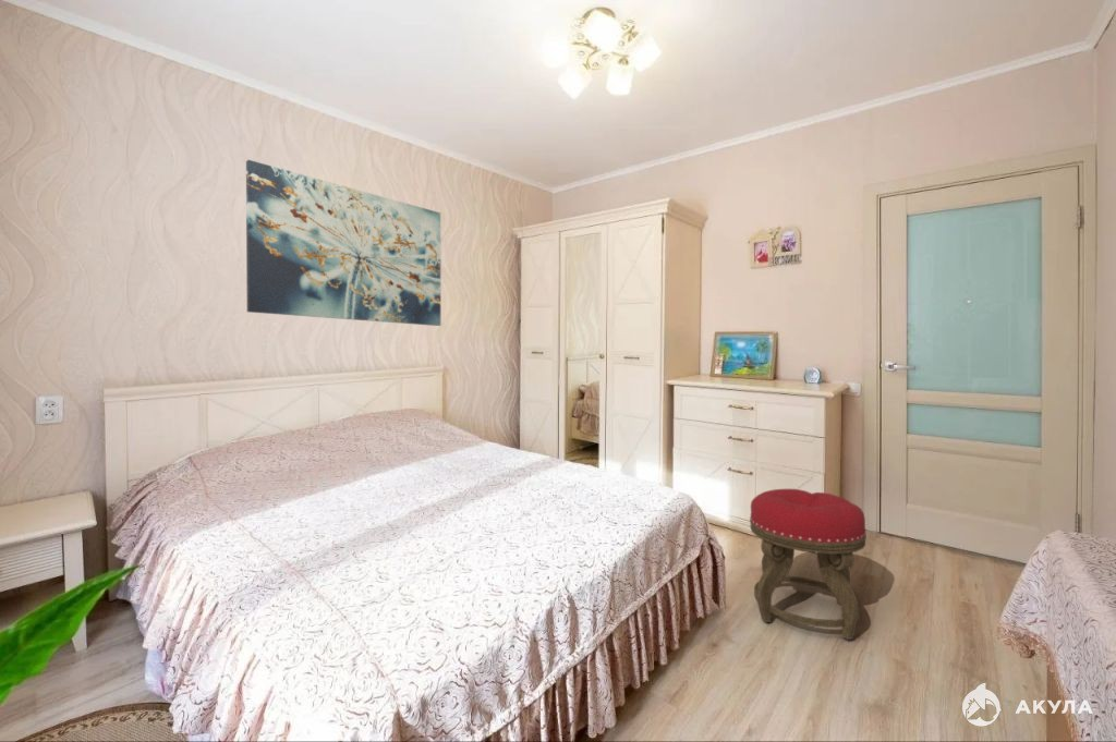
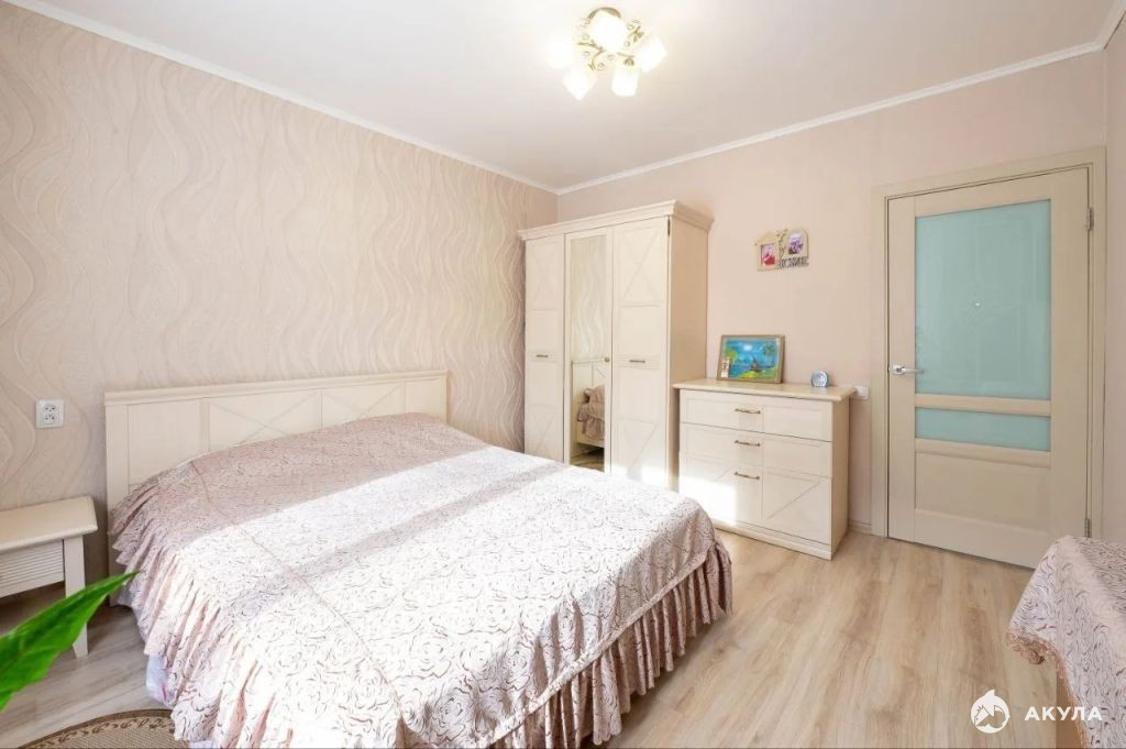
- wall art [245,159,441,327]
- stool [749,488,868,641]
